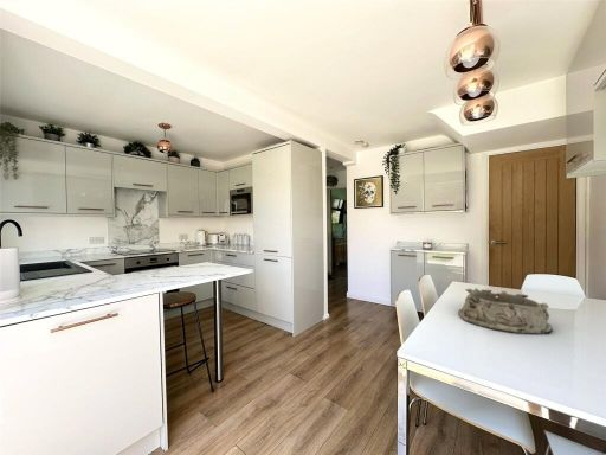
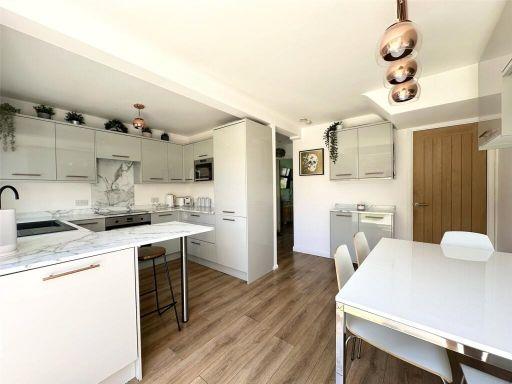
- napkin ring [457,287,554,334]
